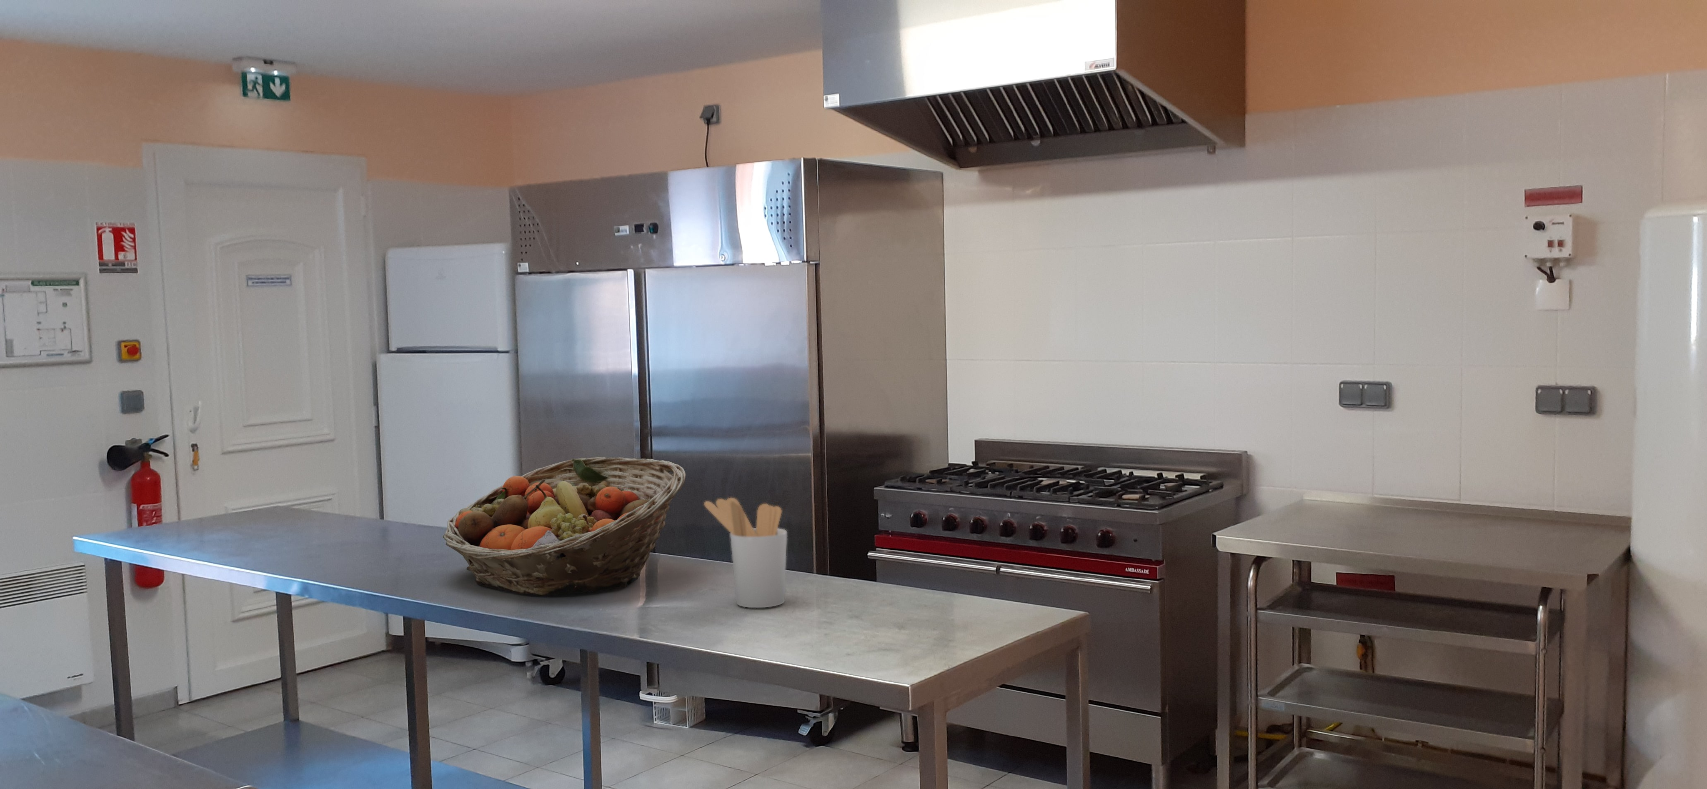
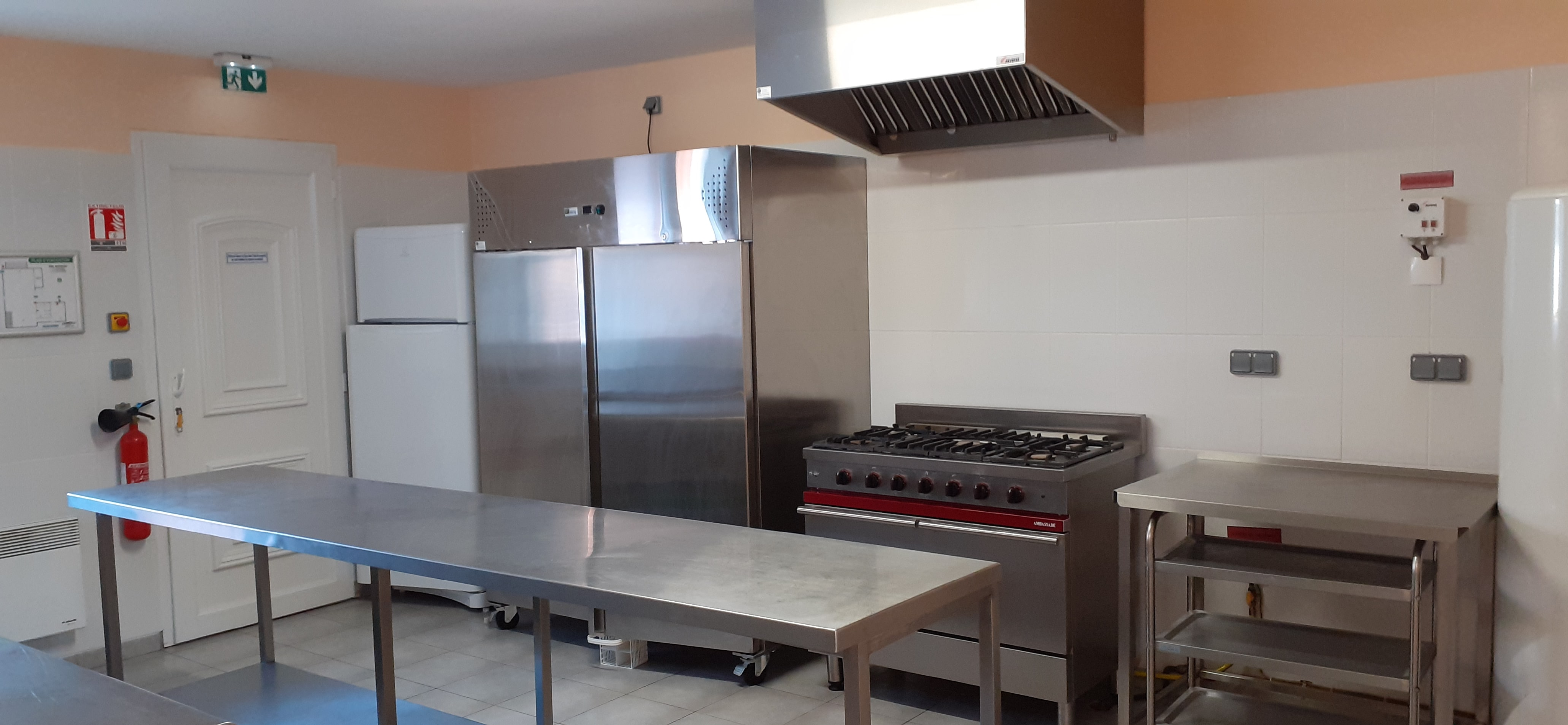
- fruit basket [443,457,686,595]
- utensil holder [703,497,788,608]
